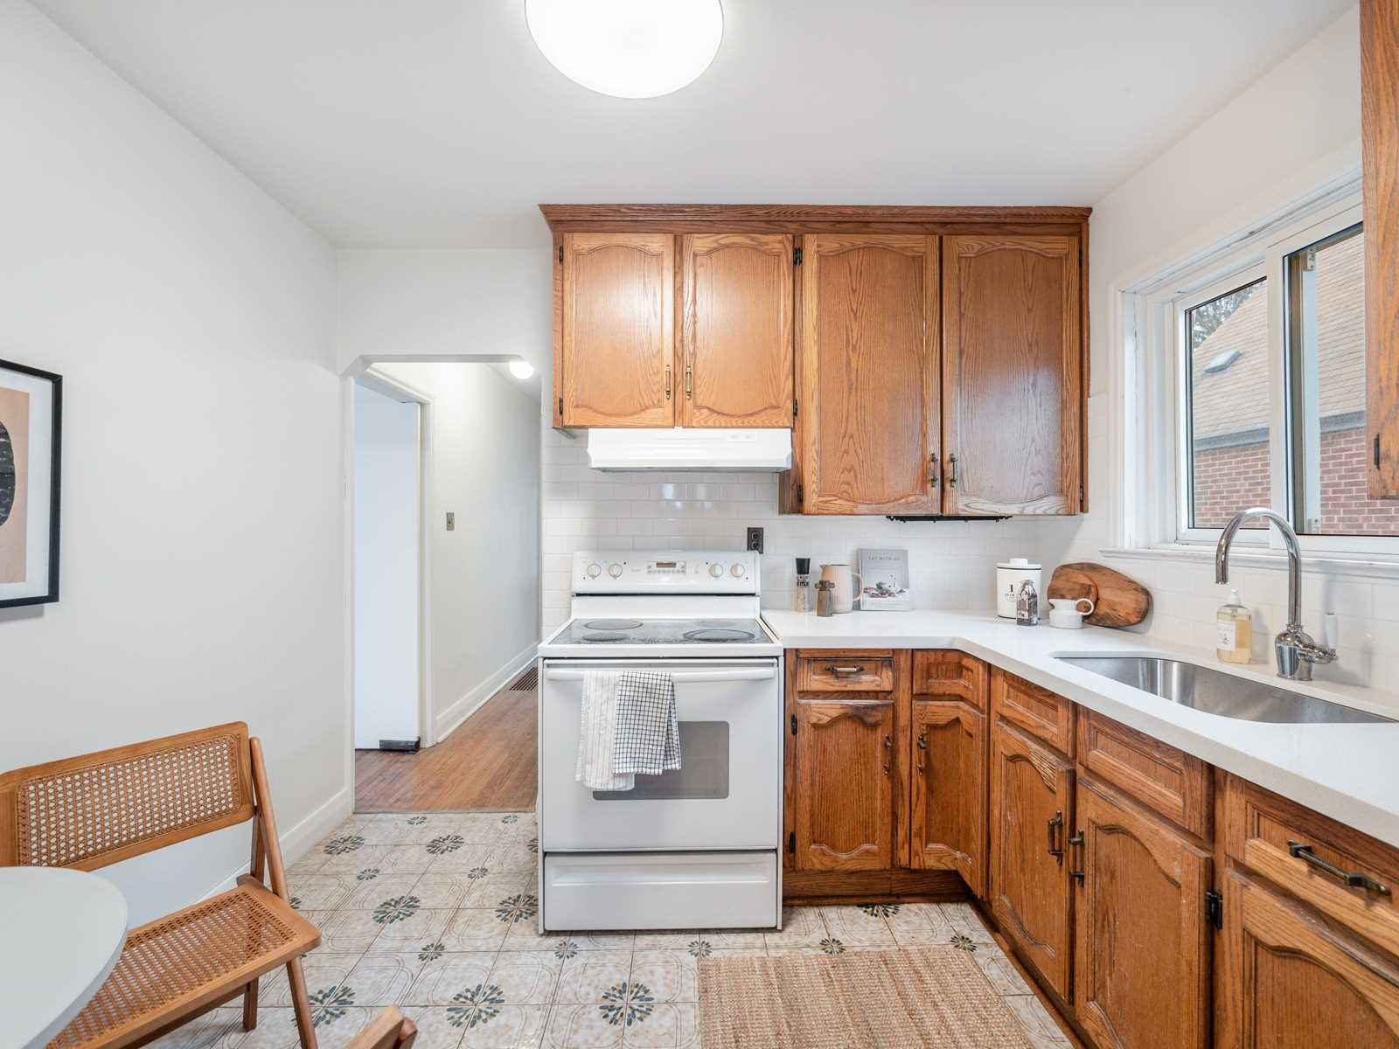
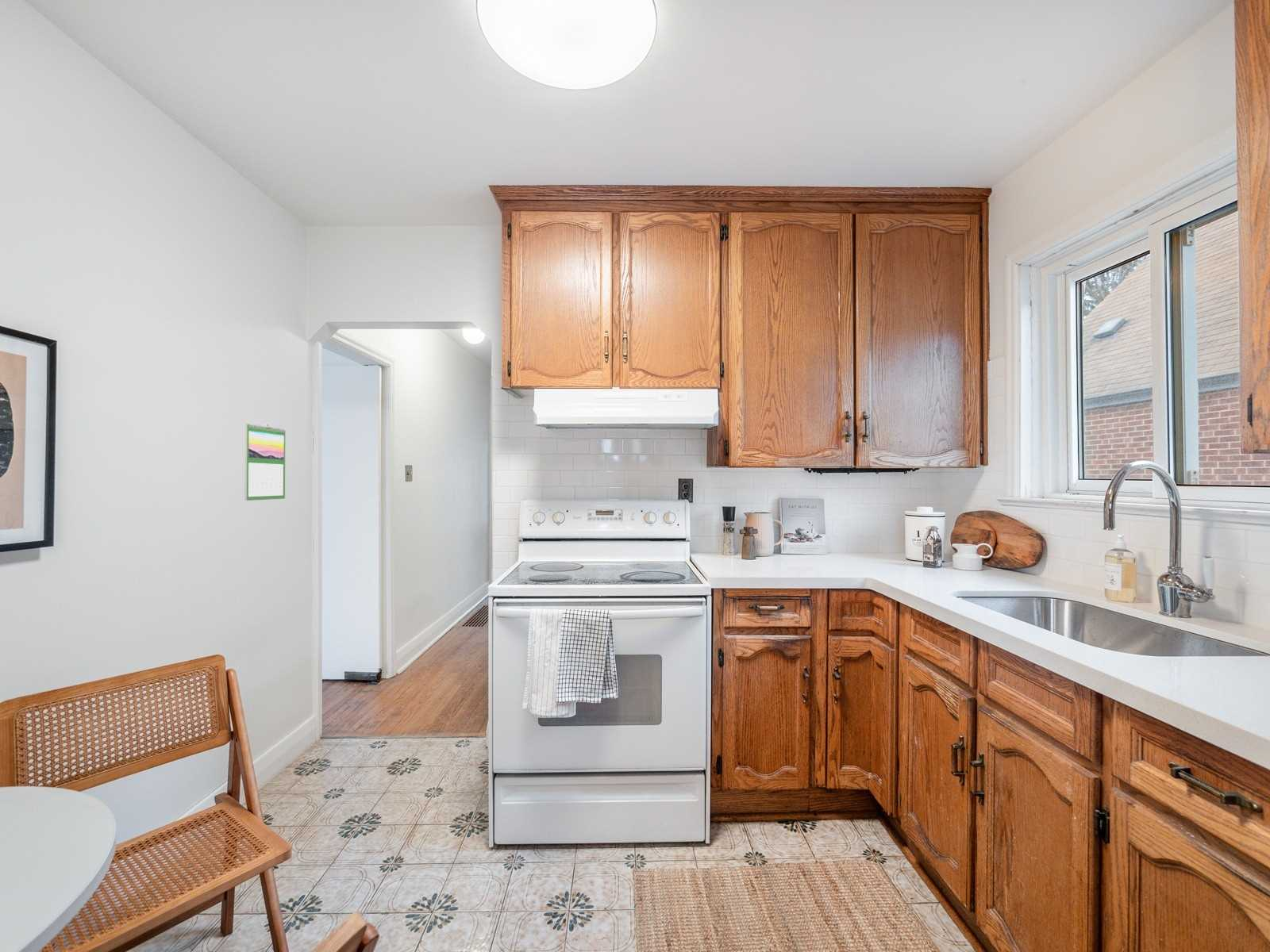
+ calendar [244,421,286,501]
